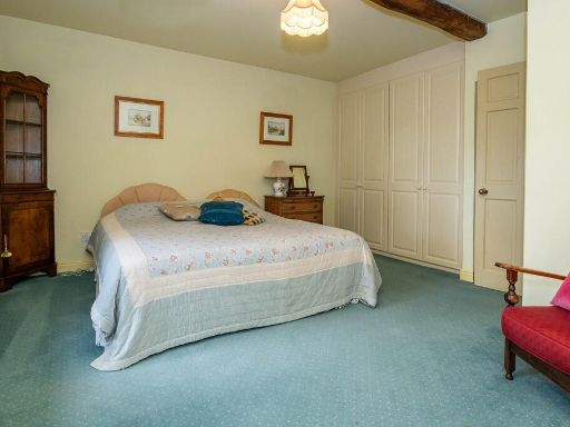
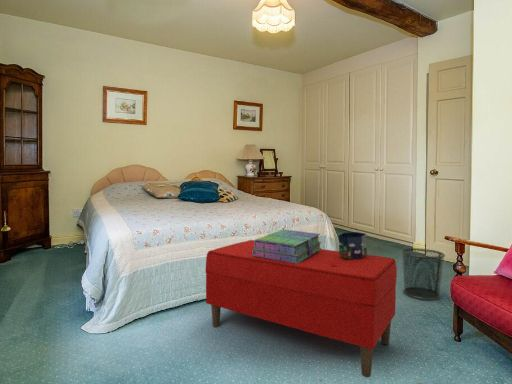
+ decorative box [338,231,368,259]
+ waste bin [400,247,446,301]
+ bench [204,239,398,378]
+ stack of books [252,229,323,264]
